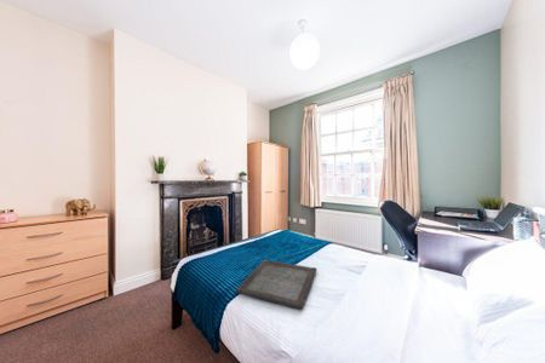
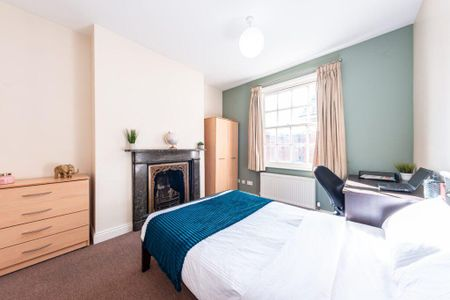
- serving tray [234,259,317,310]
